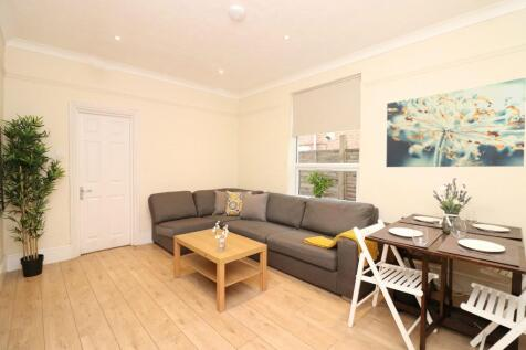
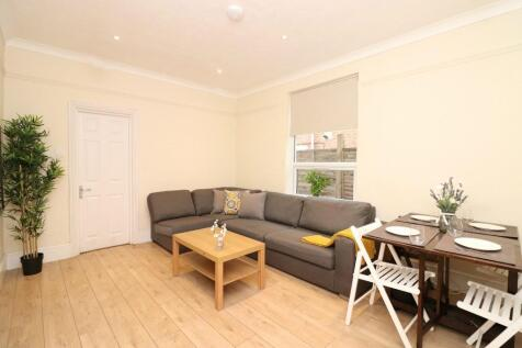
- wall art [385,77,526,168]
